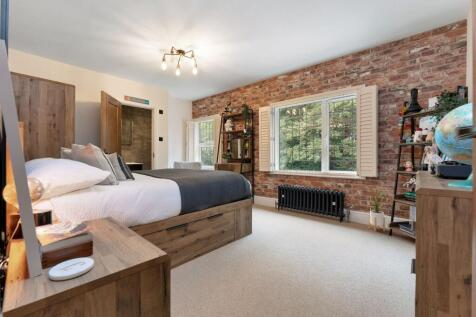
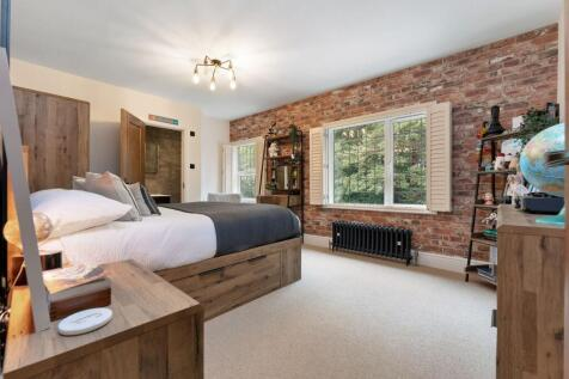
- house plant [364,182,388,232]
